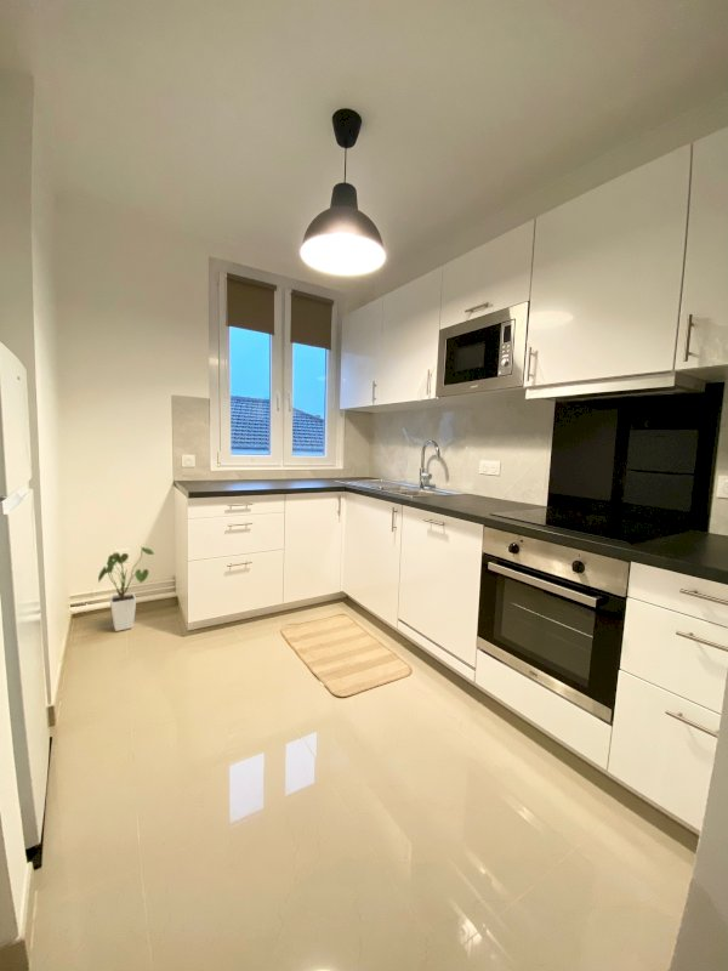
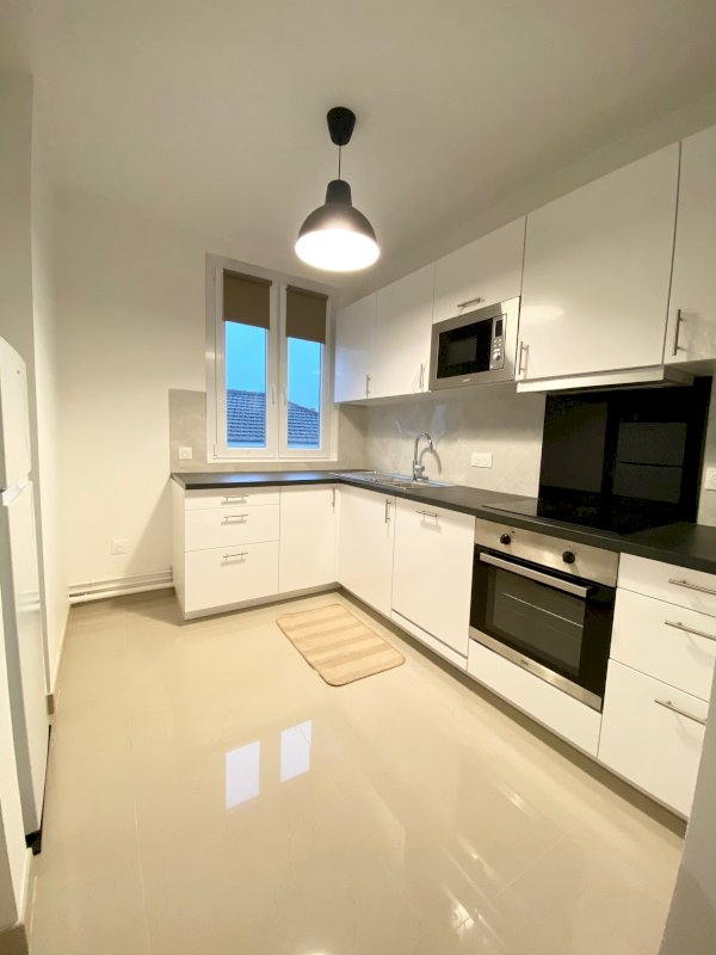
- house plant [97,546,155,632]
